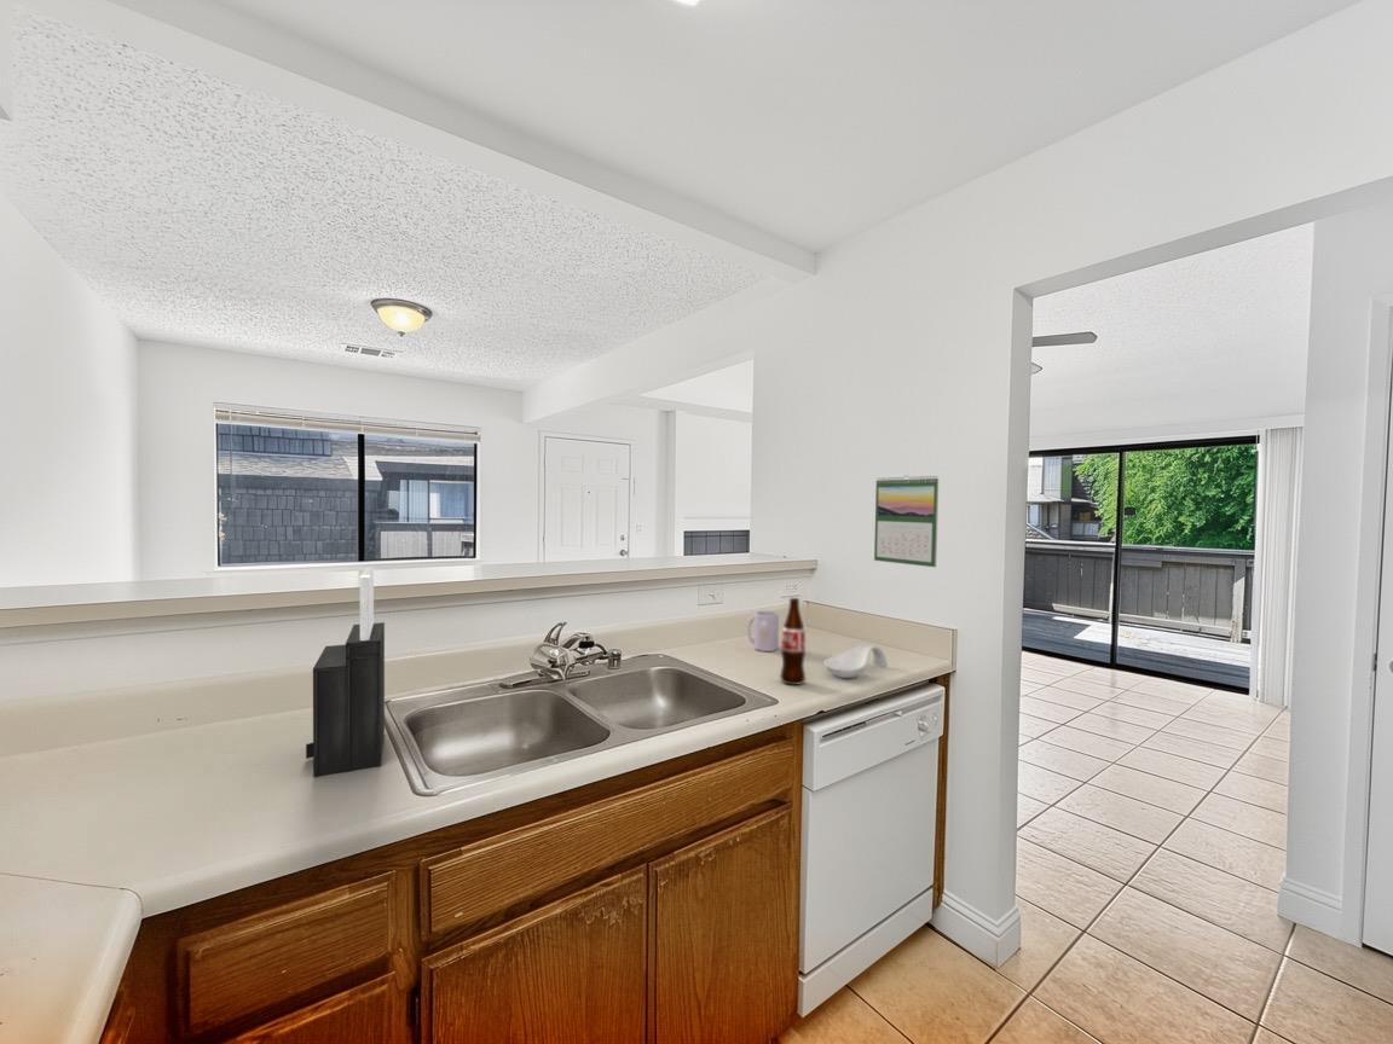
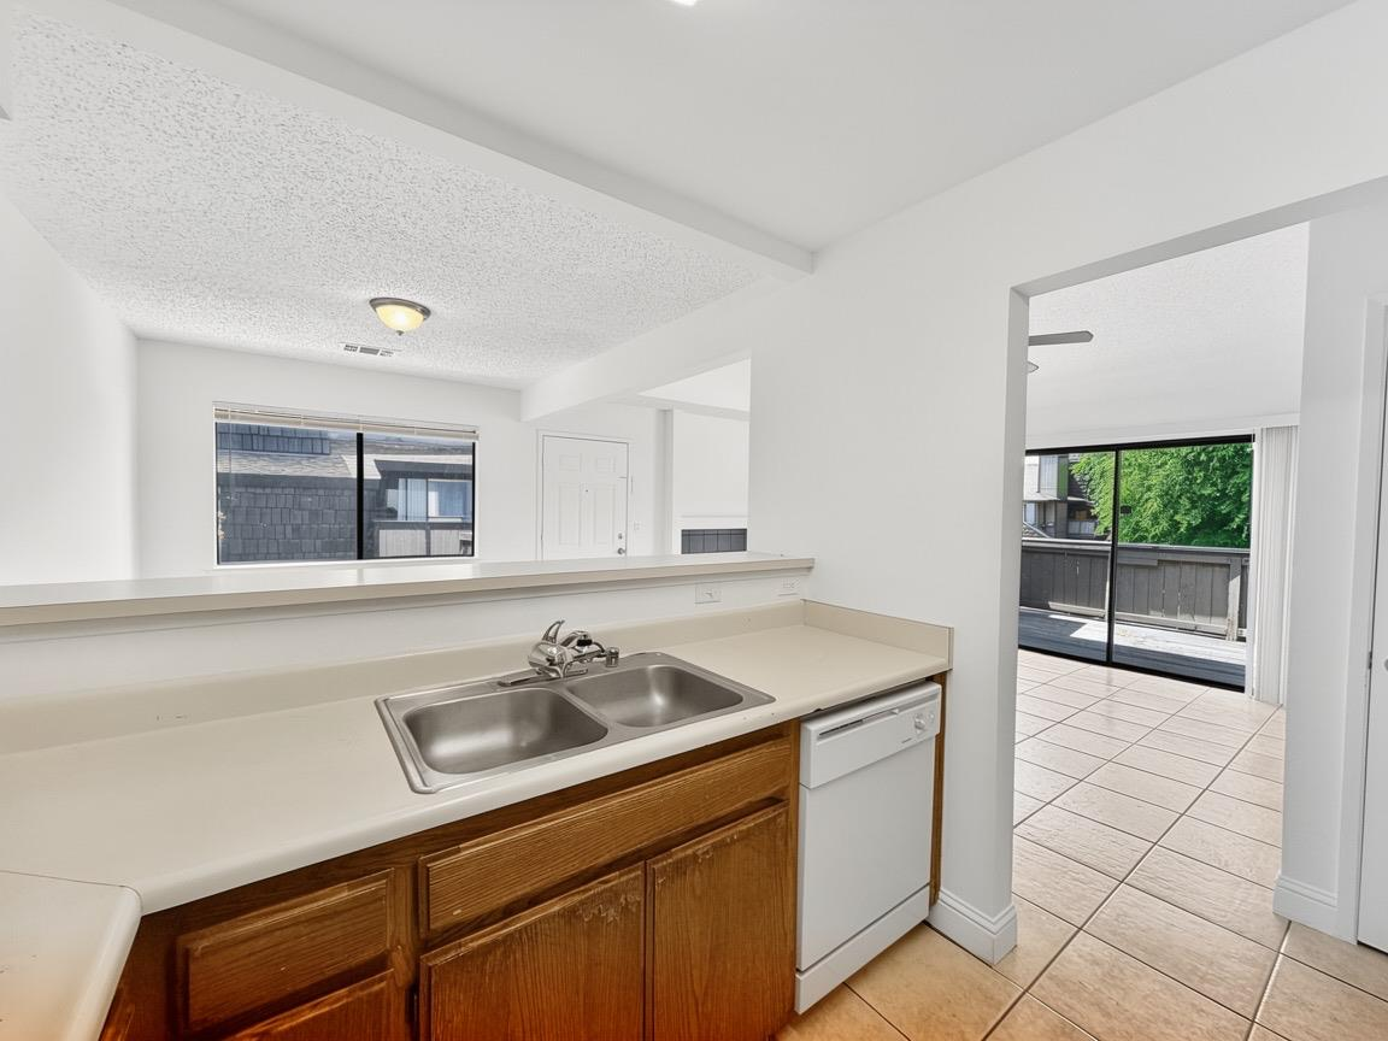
- mug [746,610,780,652]
- calendar [873,475,940,568]
- bottle [779,597,807,686]
- spoon rest [822,643,889,679]
- knife block [305,567,386,778]
